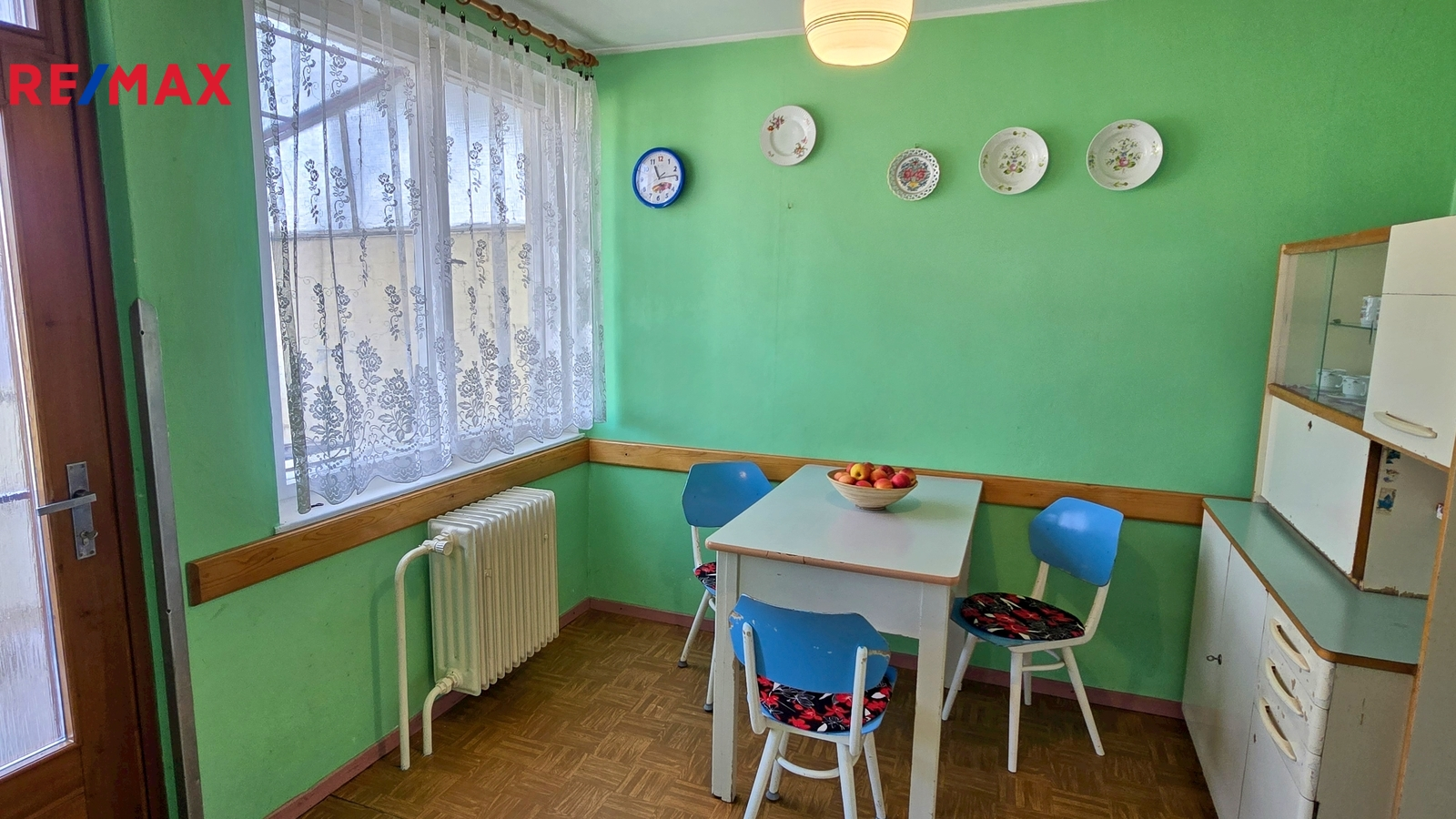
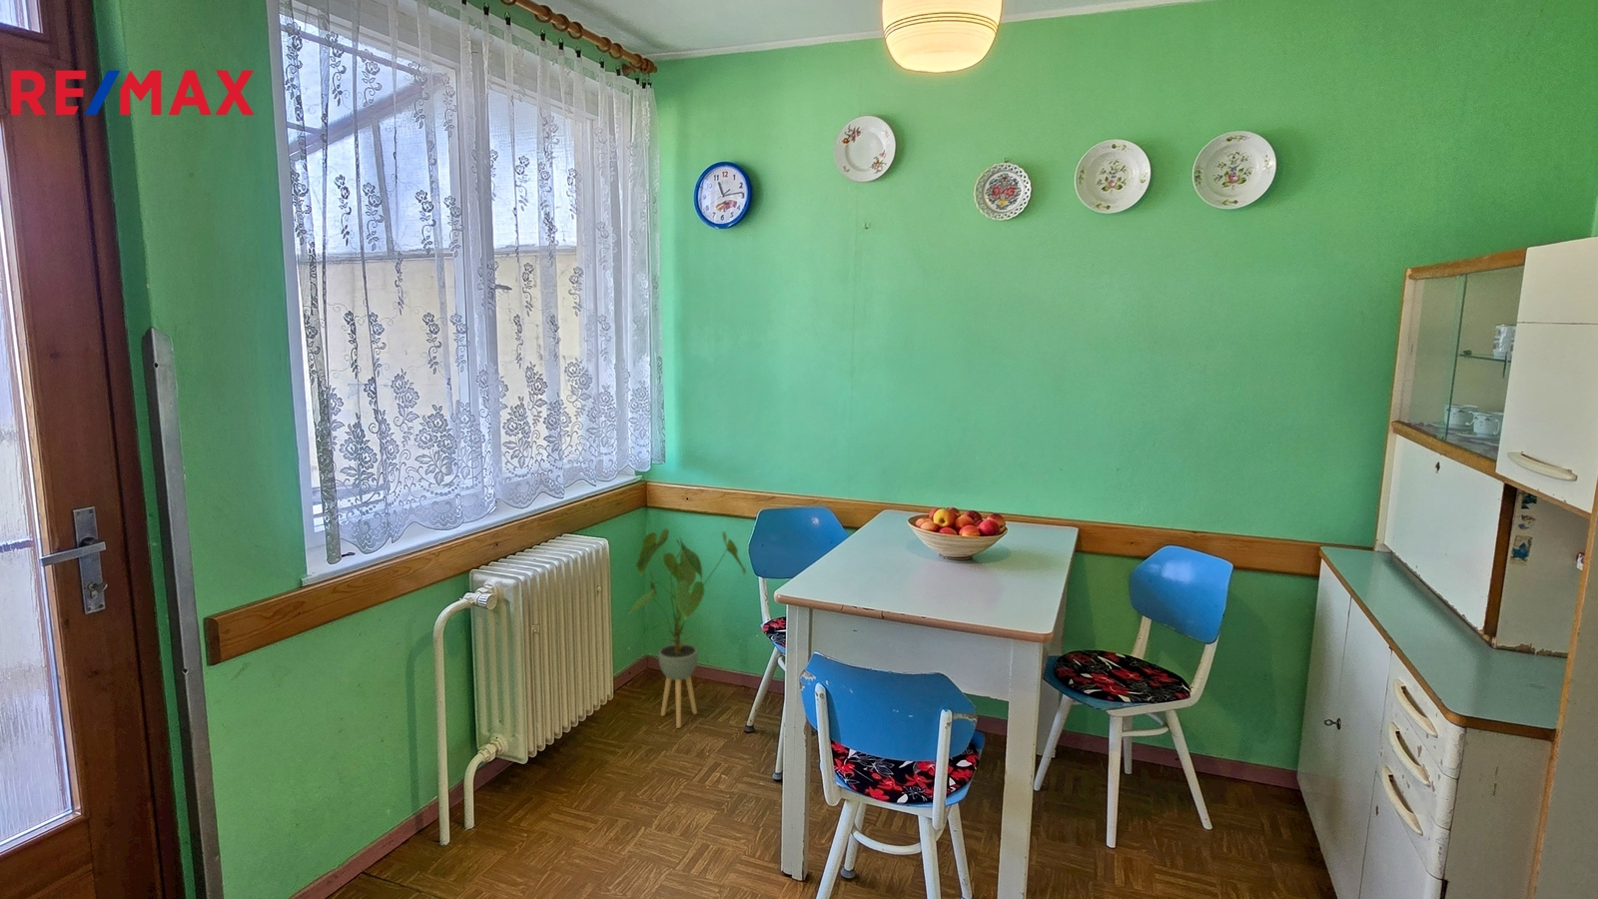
+ house plant [627,527,747,729]
